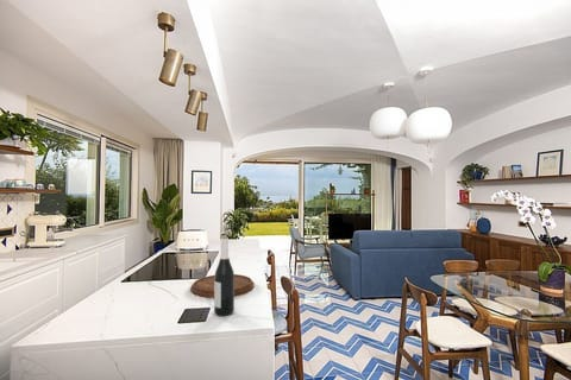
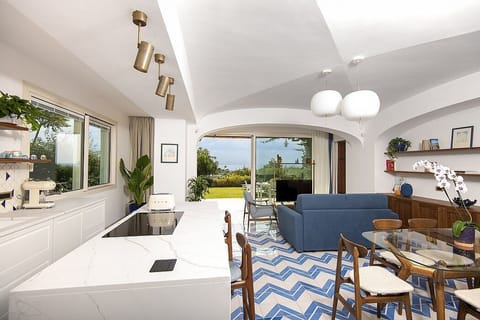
- wine bottle [213,236,236,317]
- cutting board [189,273,255,299]
